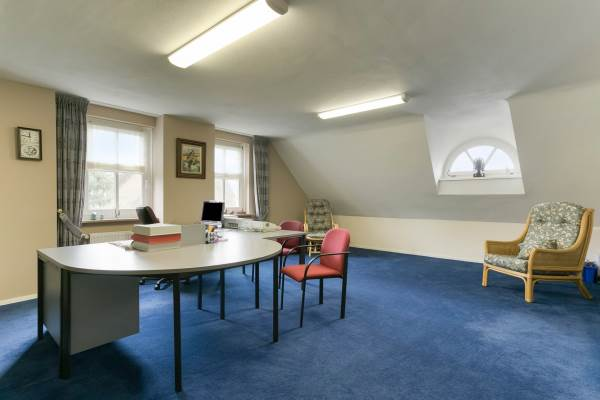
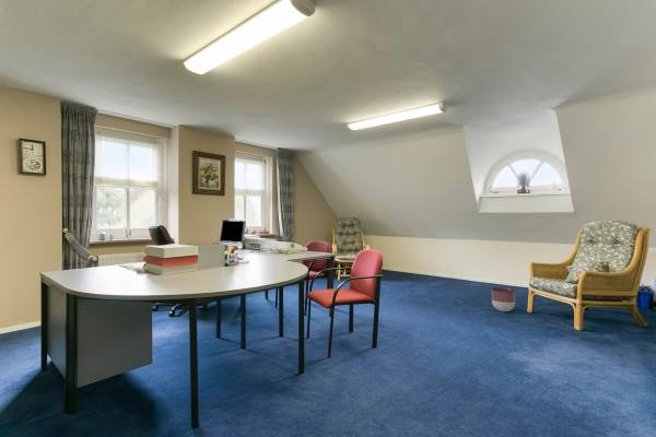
+ planter [490,286,516,312]
